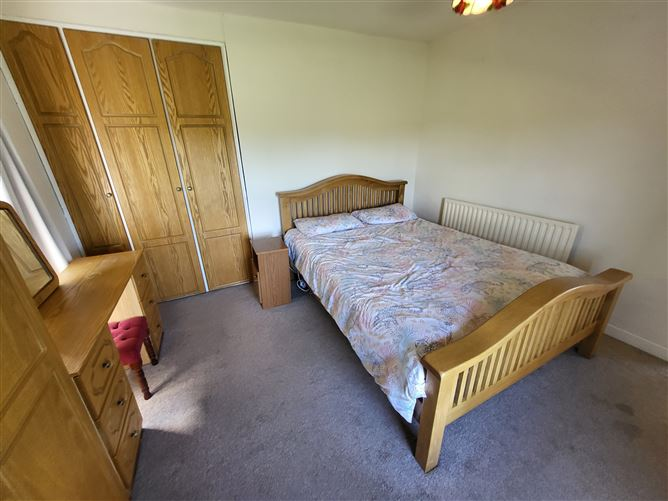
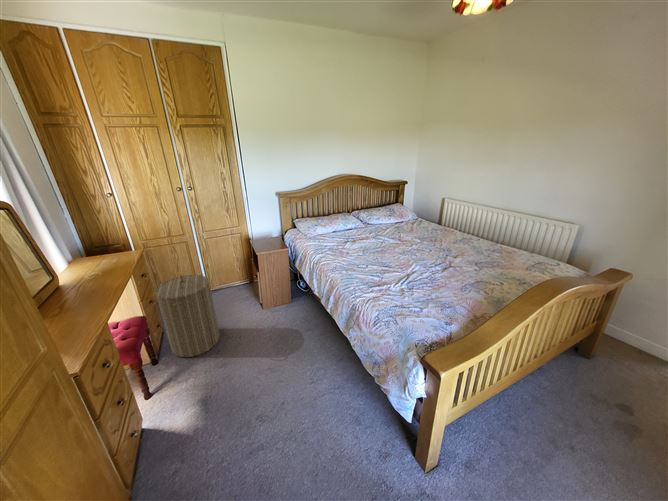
+ laundry hamper [154,274,221,358]
